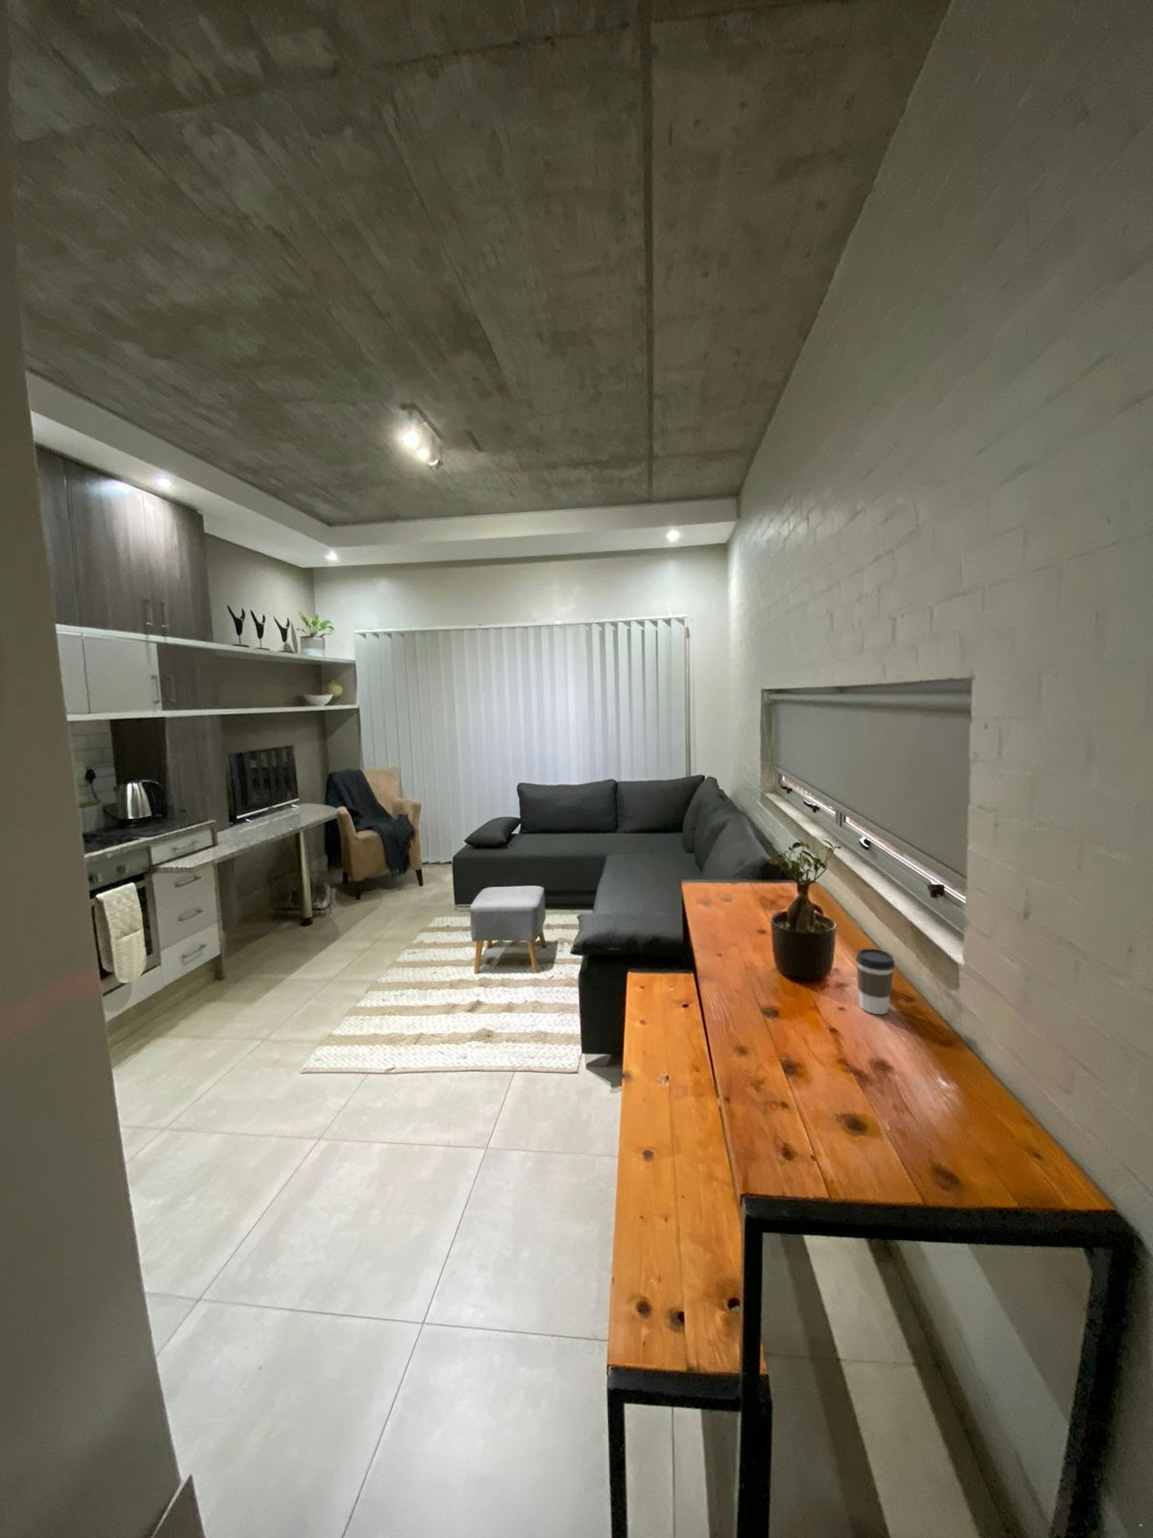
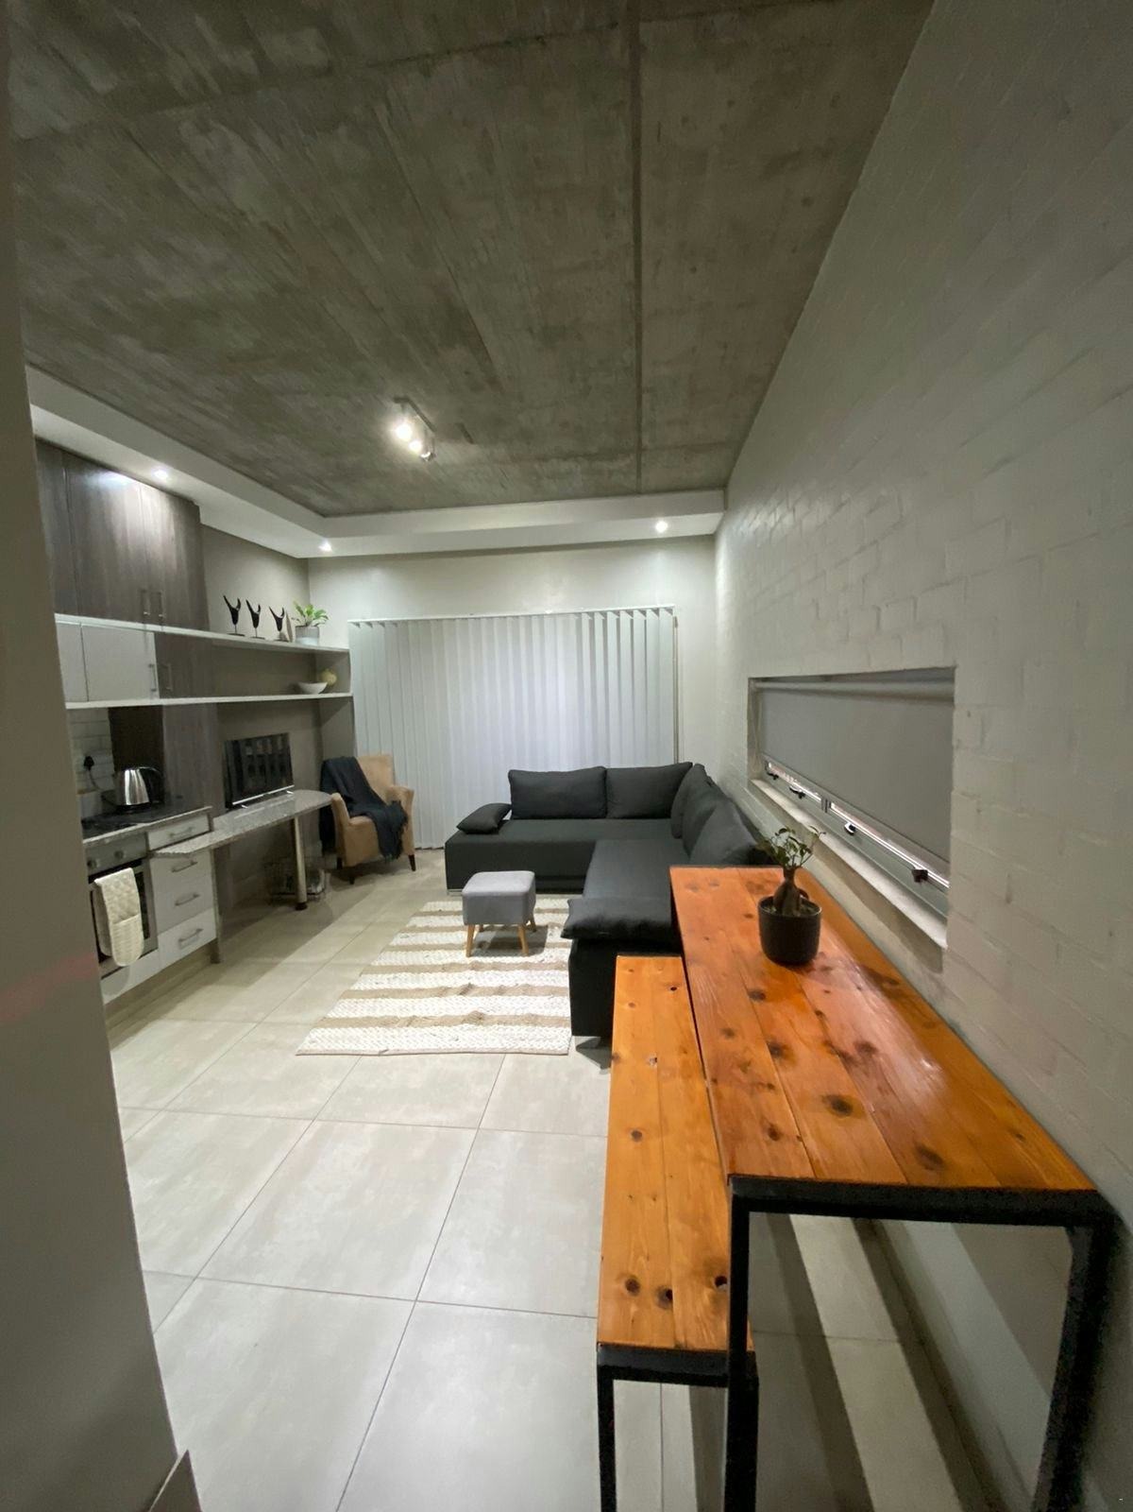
- coffee cup [855,948,895,1015]
